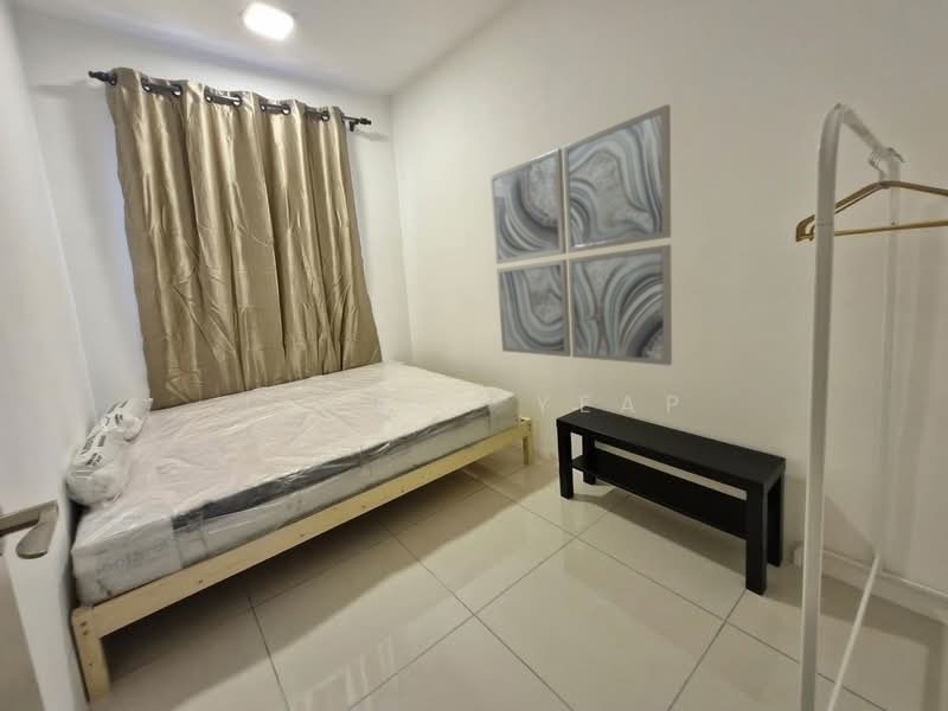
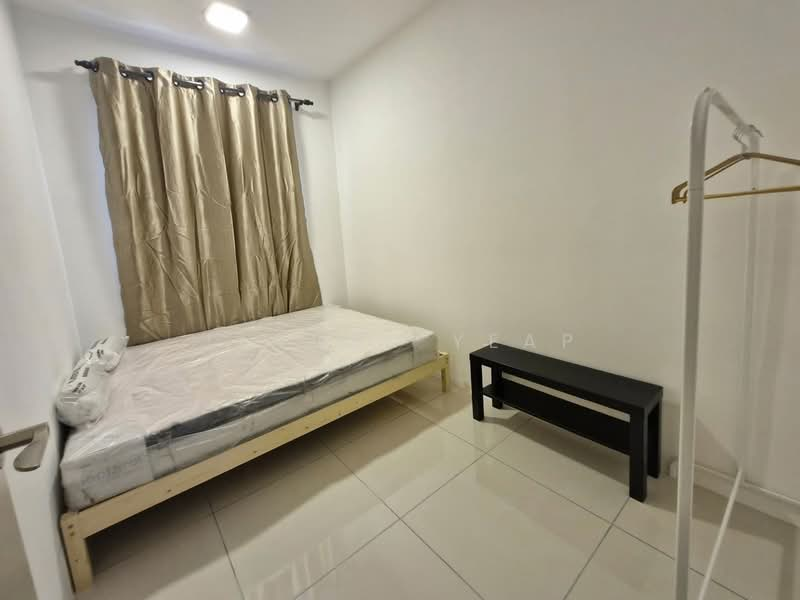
- wall art [489,103,673,366]
